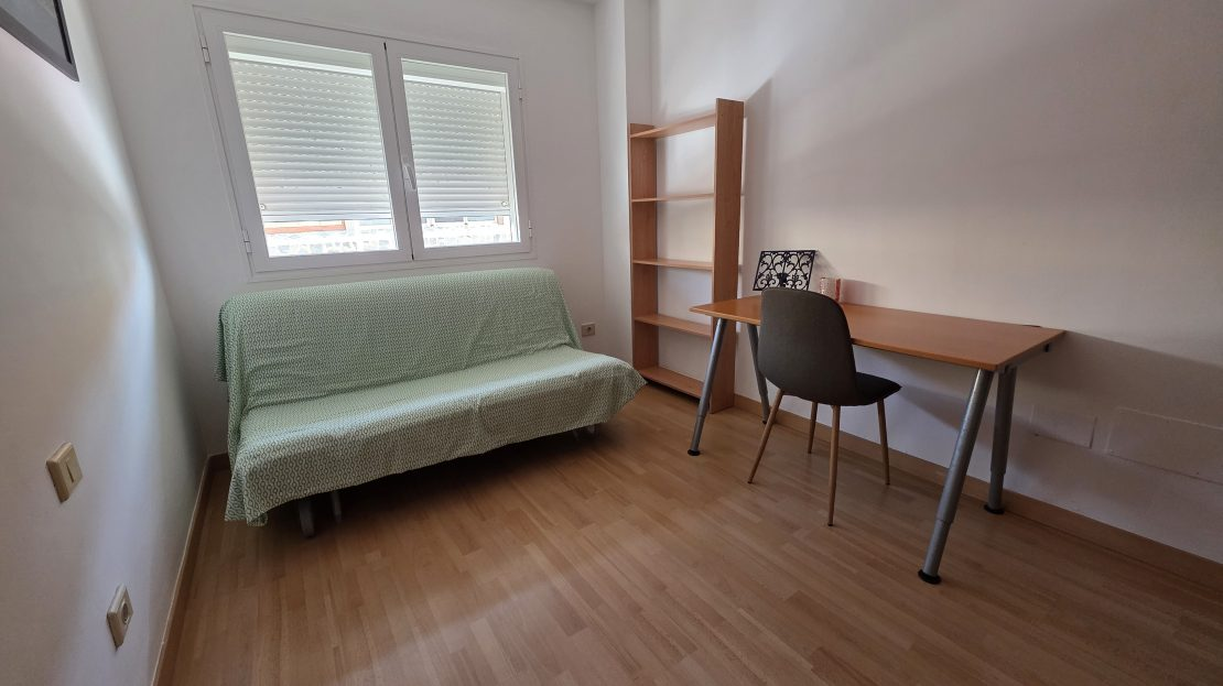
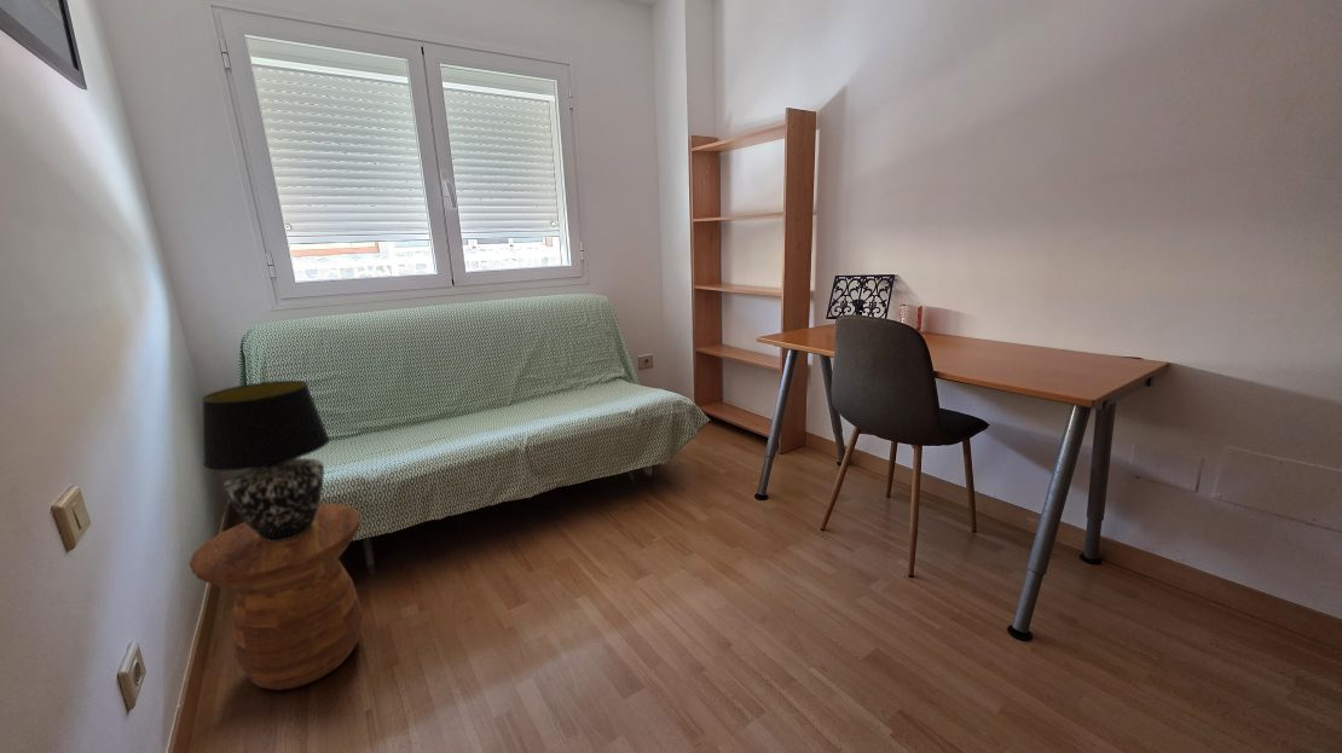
+ table lamp [201,380,331,541]
+ side table [189,503,363,691]
